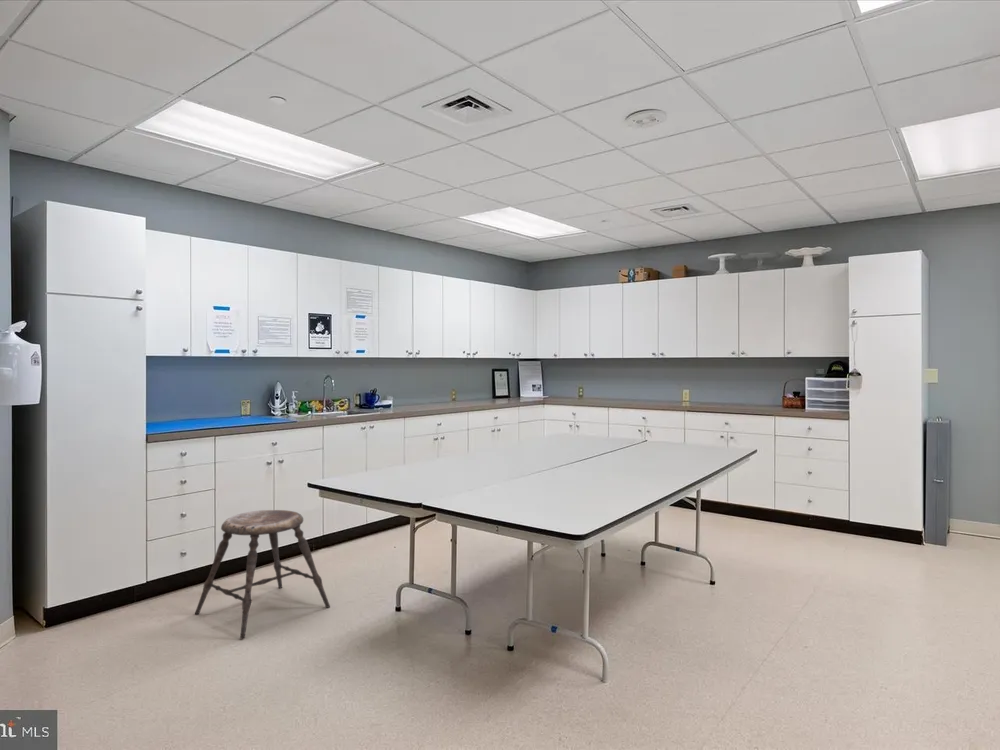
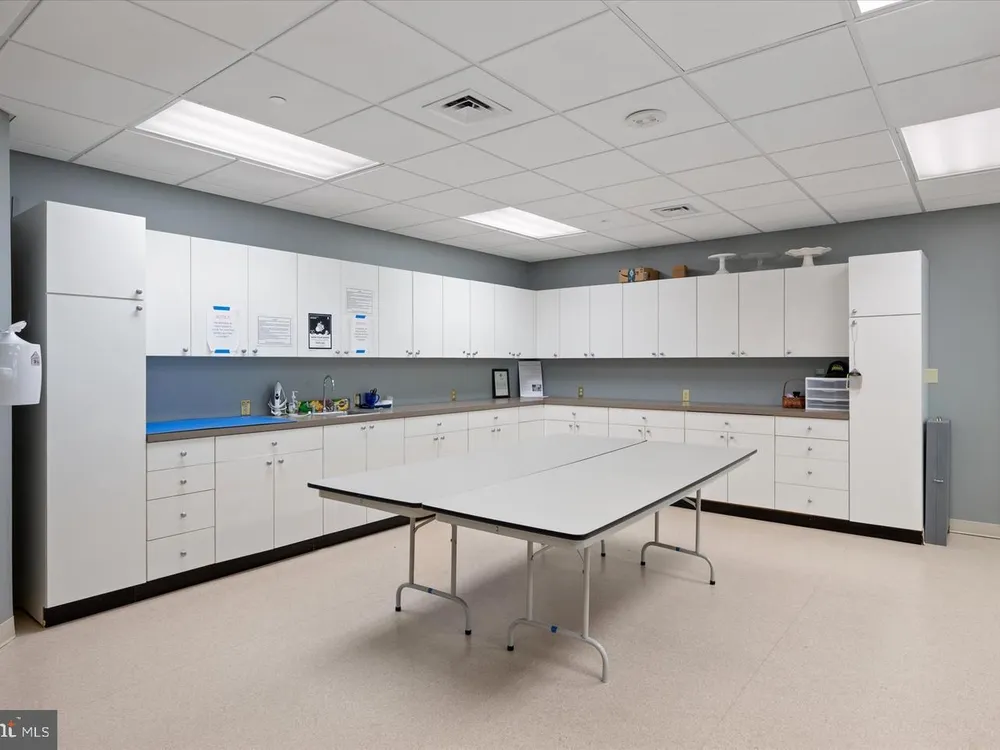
- stool [194,509,331,640]
